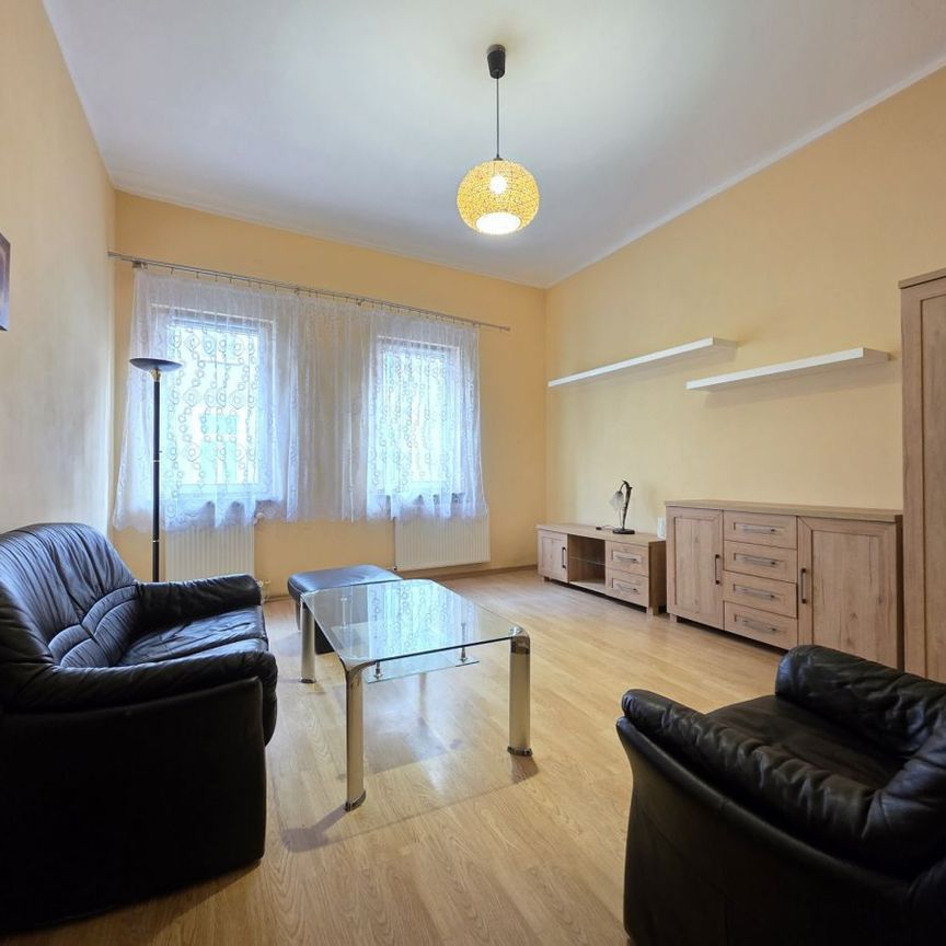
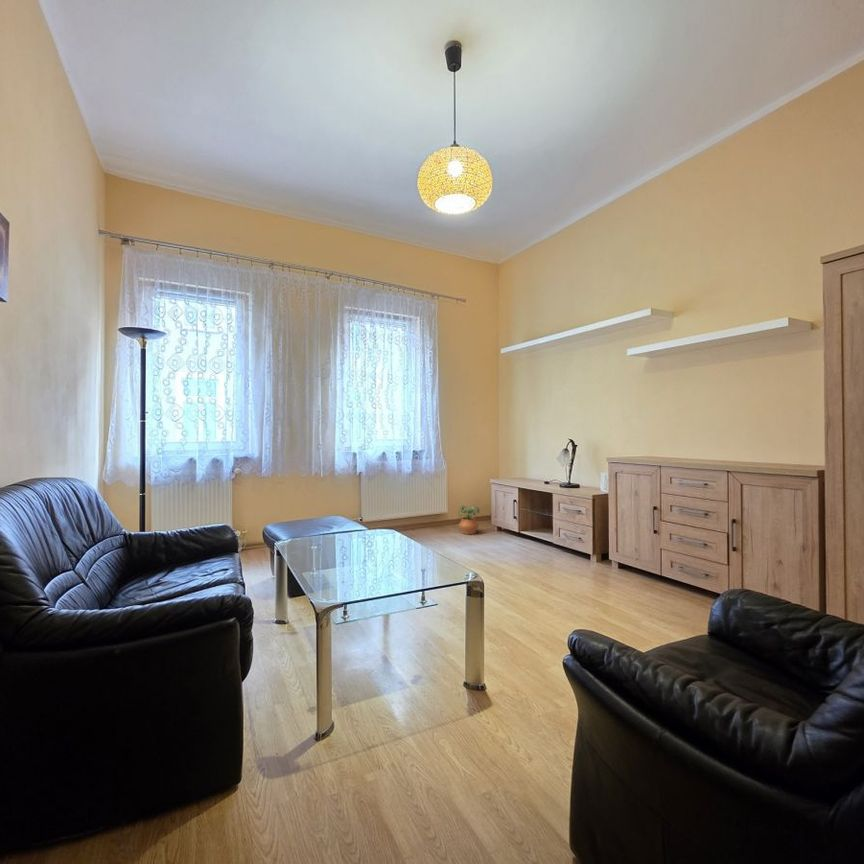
+ potted plant [457,504,480,535]
